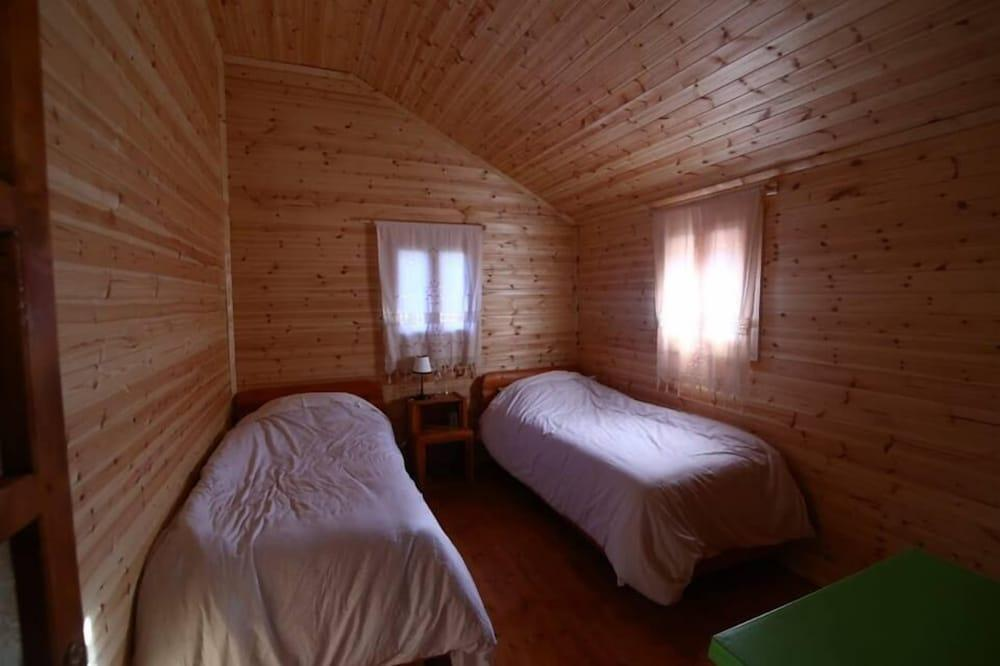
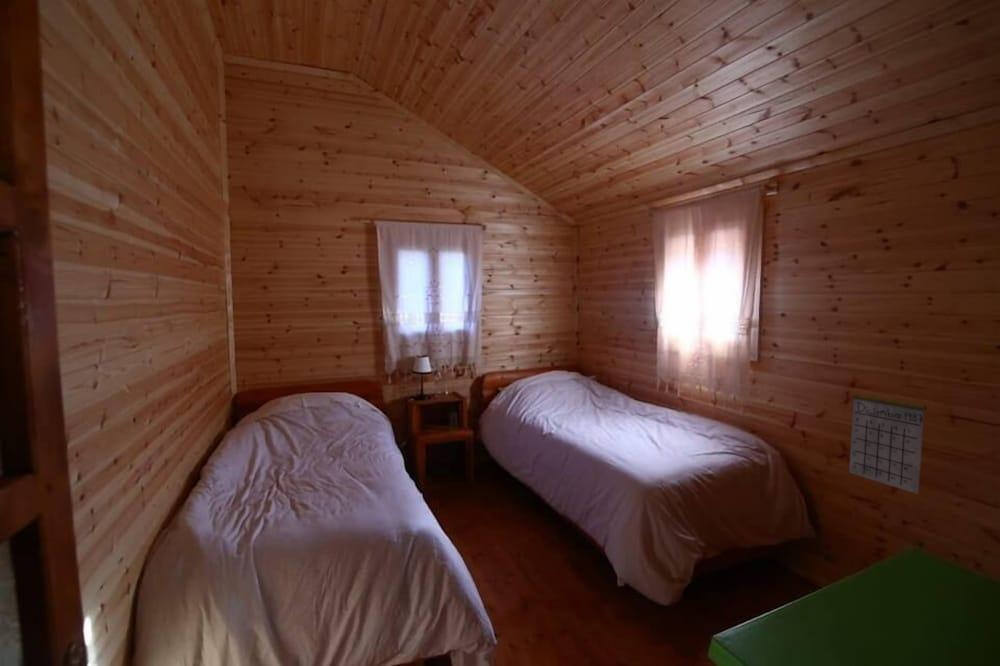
+ calendar [848,378,928,495]
